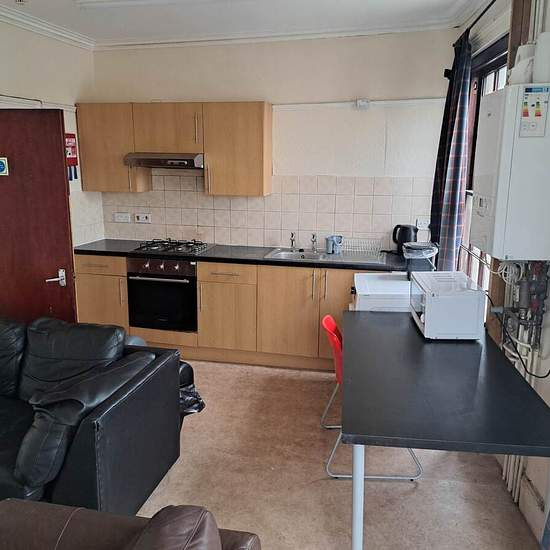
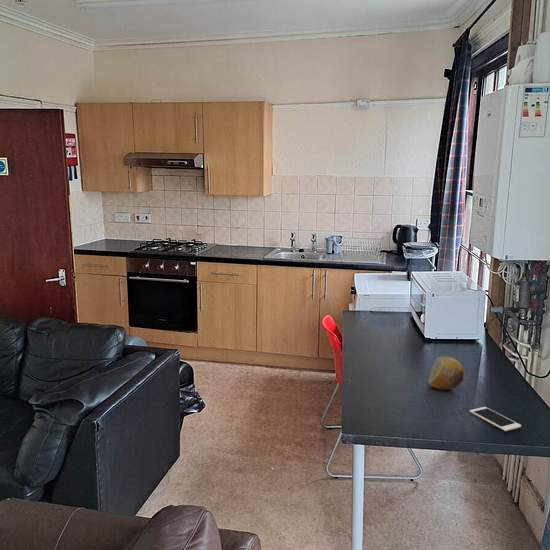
+ cell phone [469,406,522,432]
+ fruit [427,356,465,391]
